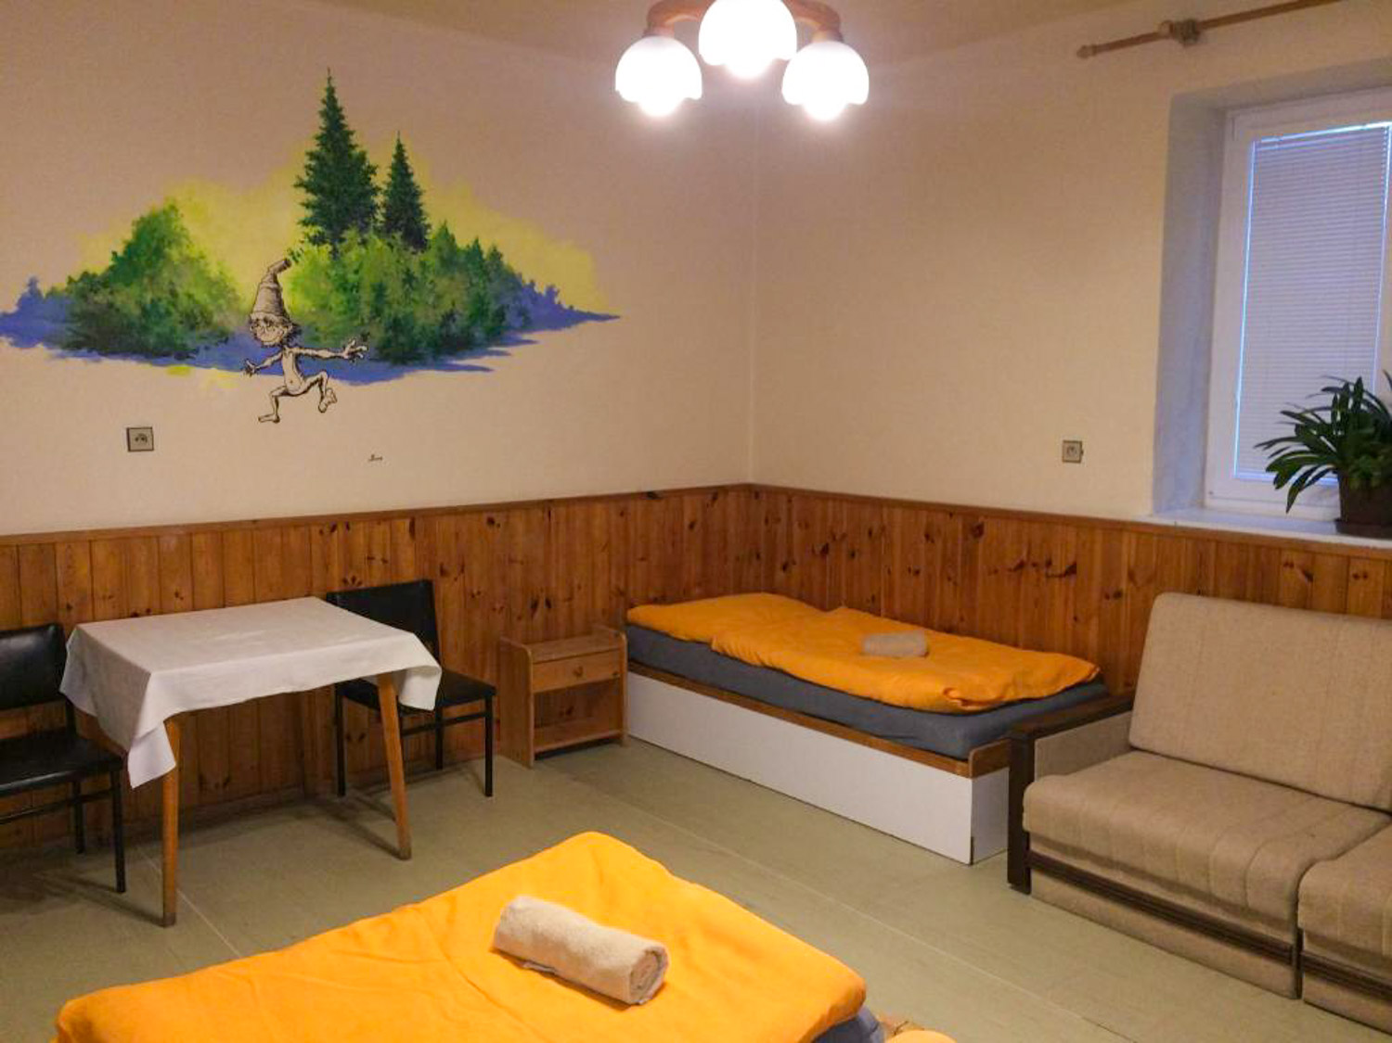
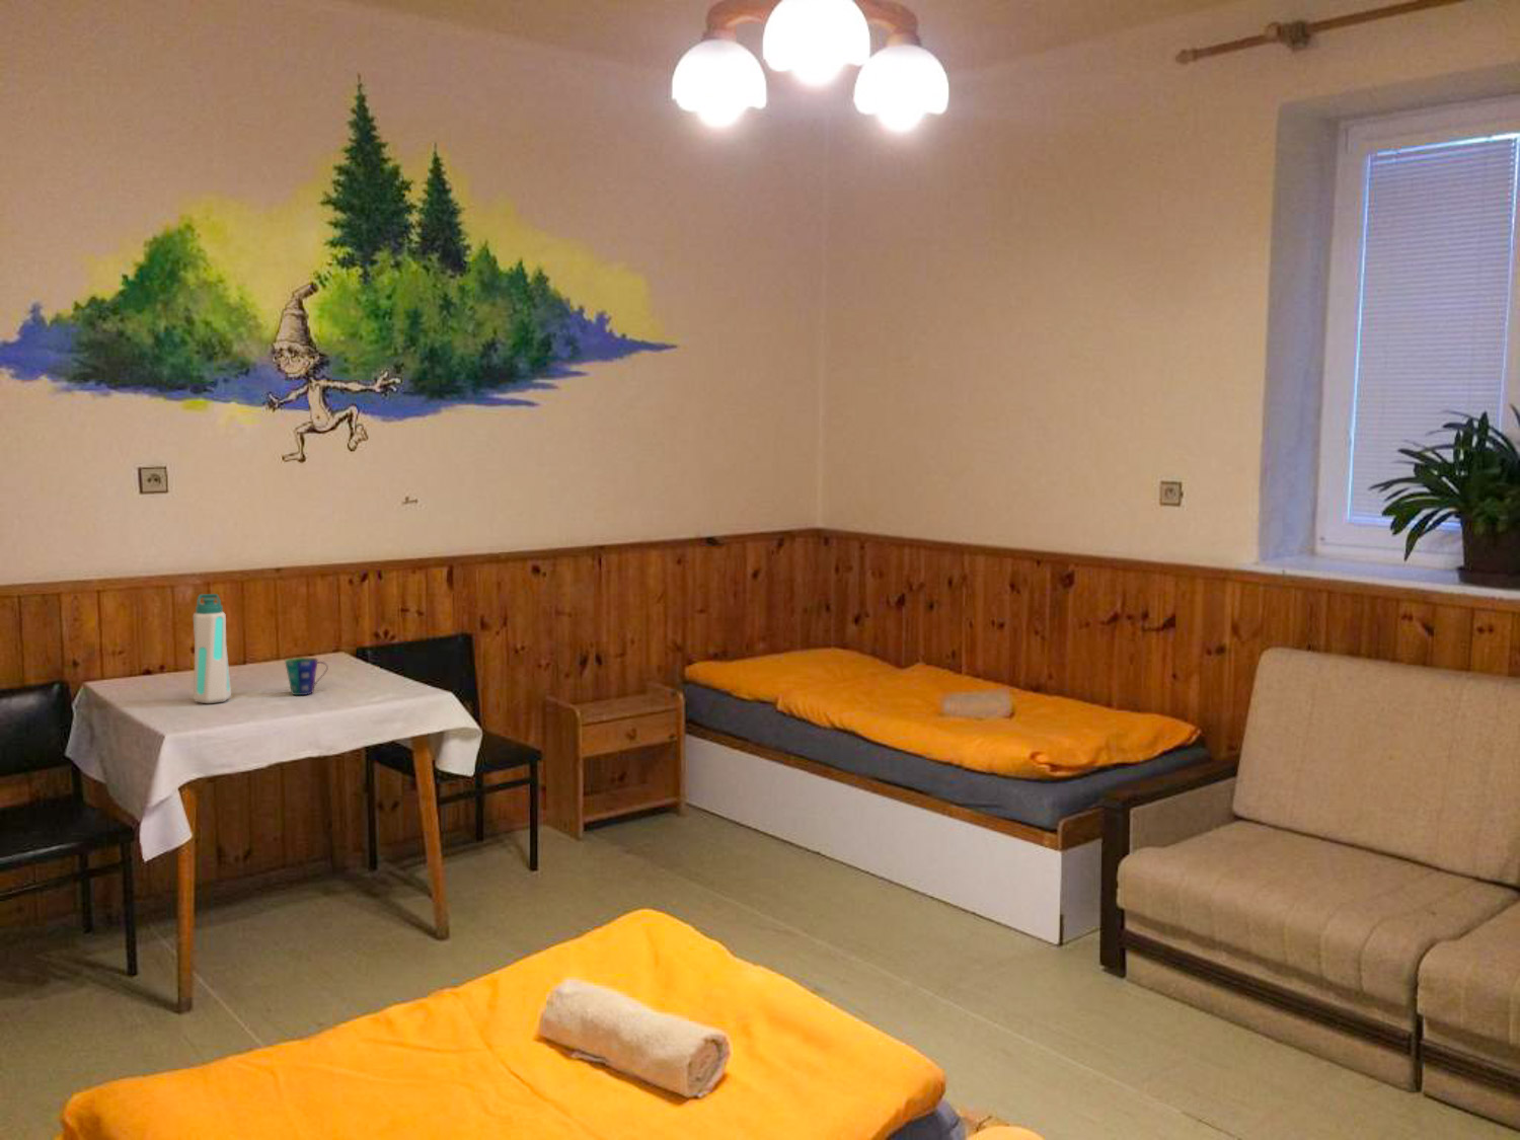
+ cup [284,656,329,696]
+ water bottle [193,593,232,704]
